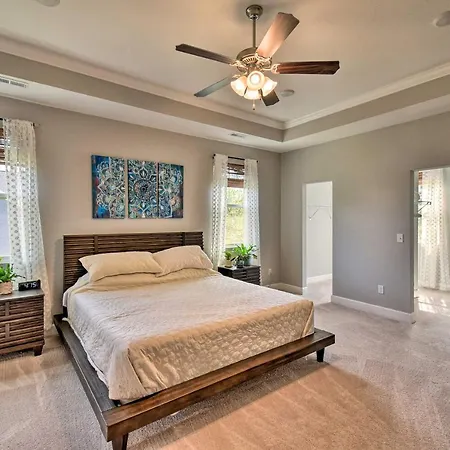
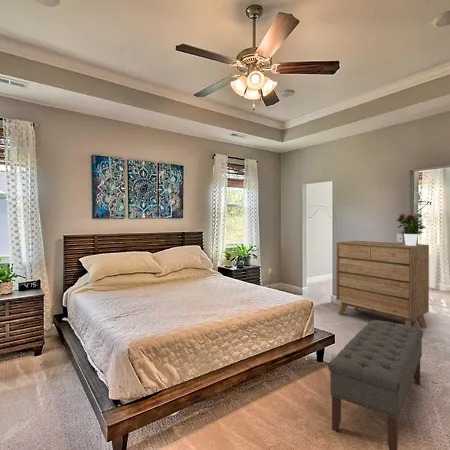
+ dresser [335,240,430,329]
+ bench [328,319,424,450]
+ potted flower [397,212,426,246]
